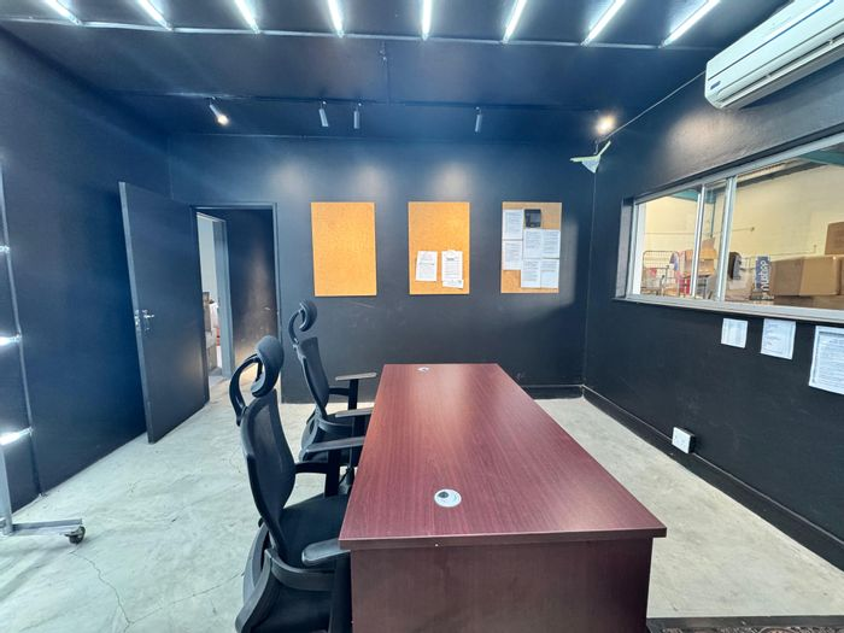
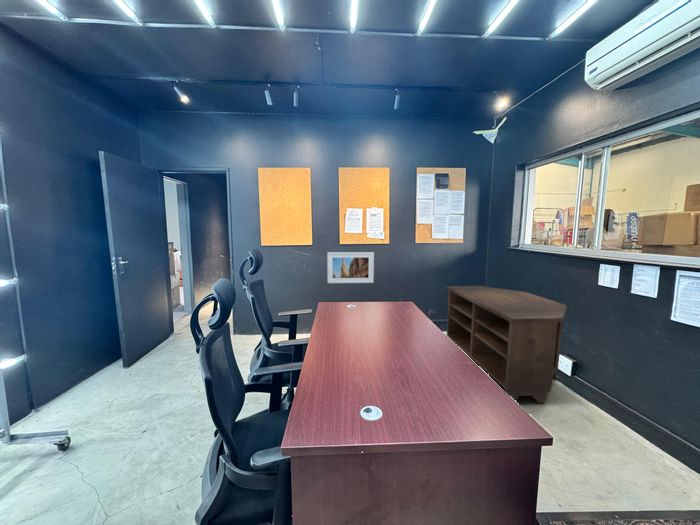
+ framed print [326,251,375,284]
+ tv stand [445,285,568,404]
